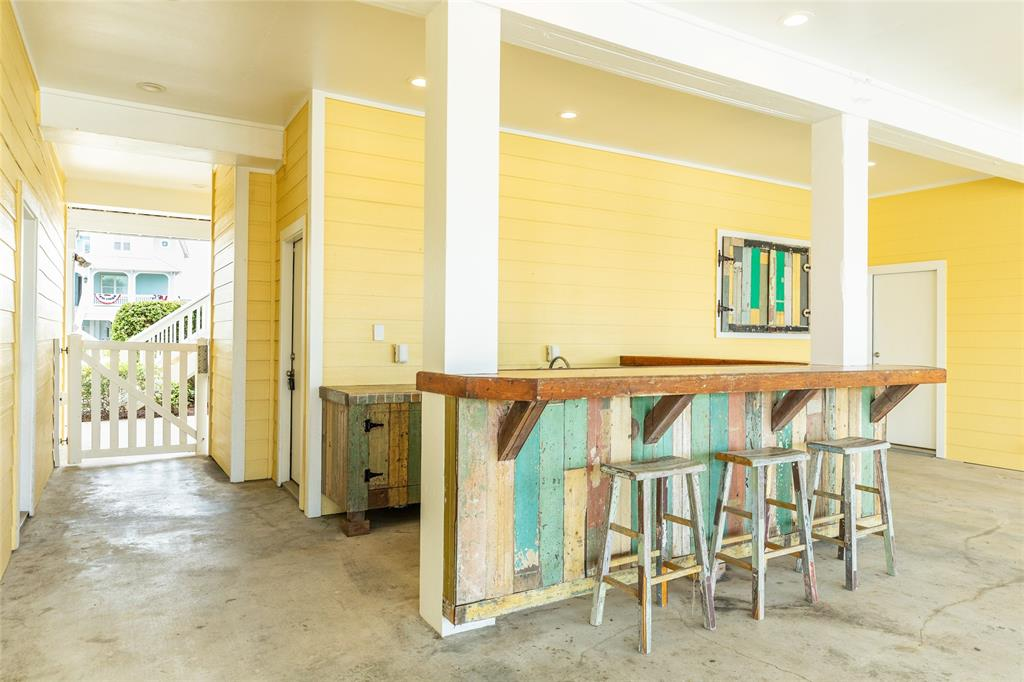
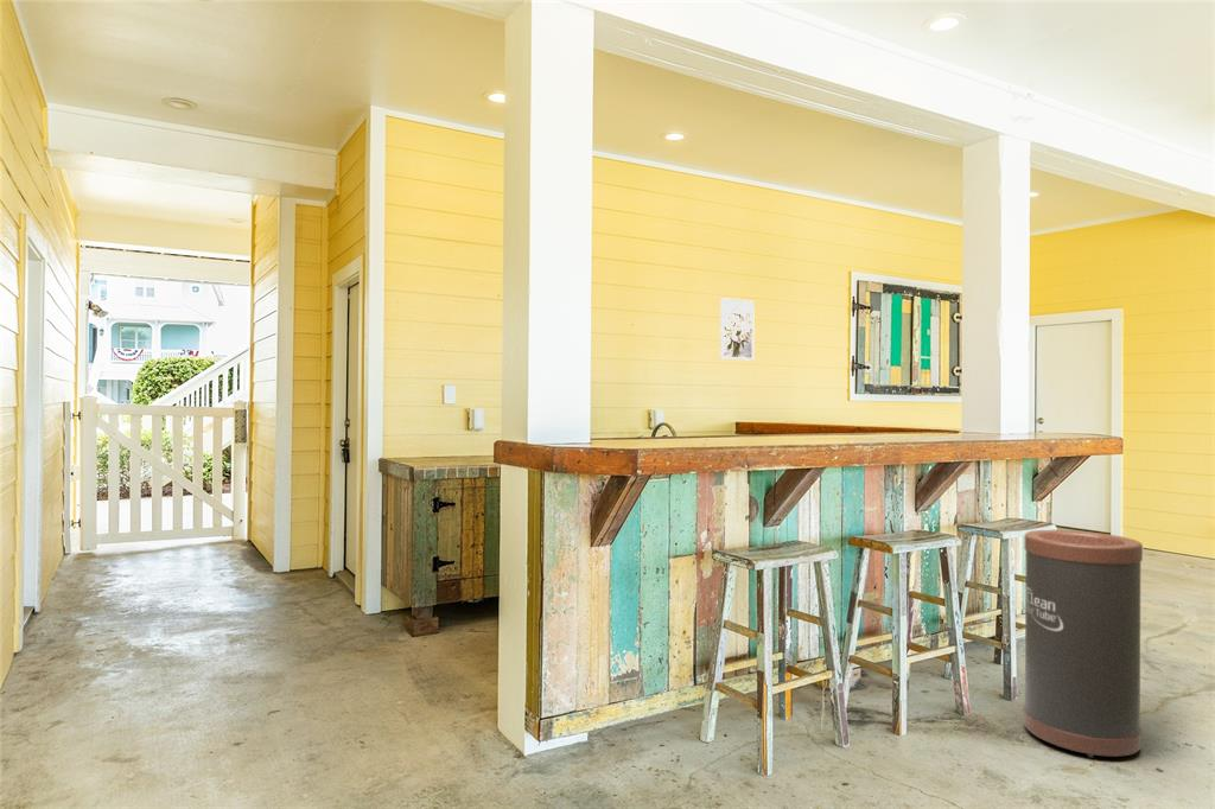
+ wall art [719,297,756,362]
+ trash can [1023,529,1144,759]
